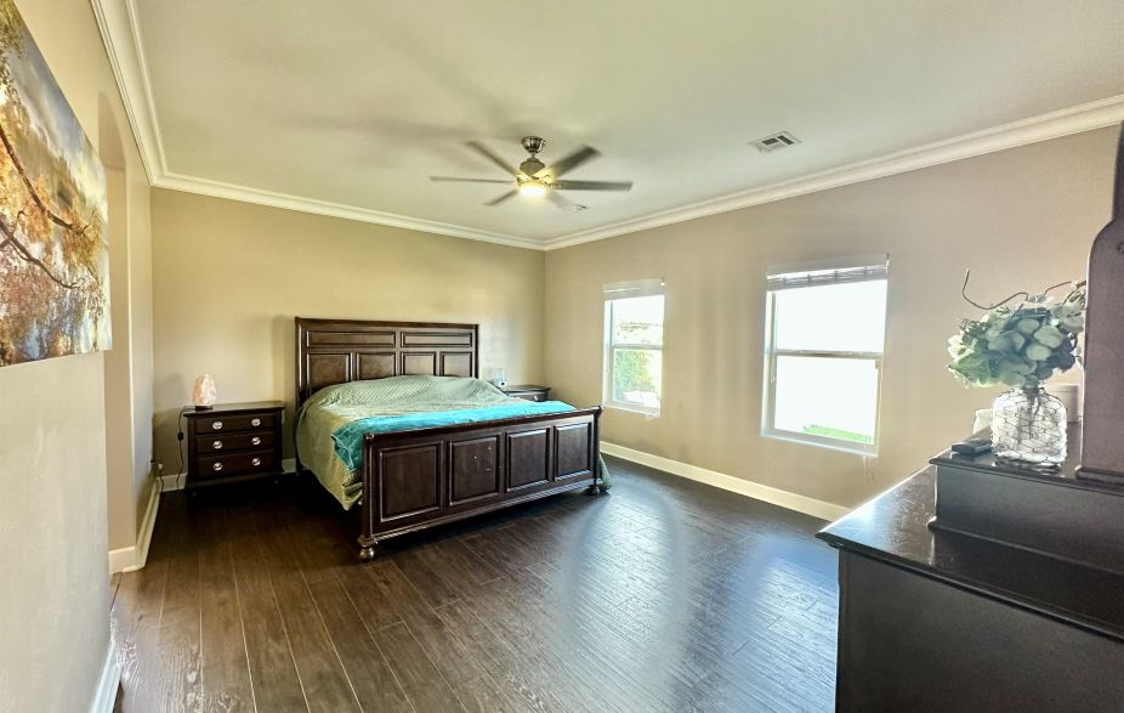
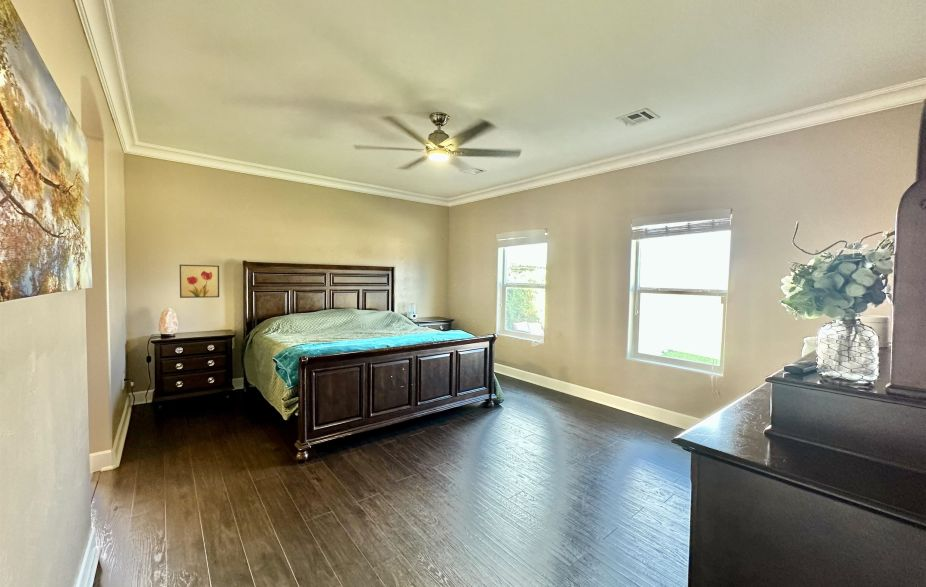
+ wall art [179,264,220,299]
